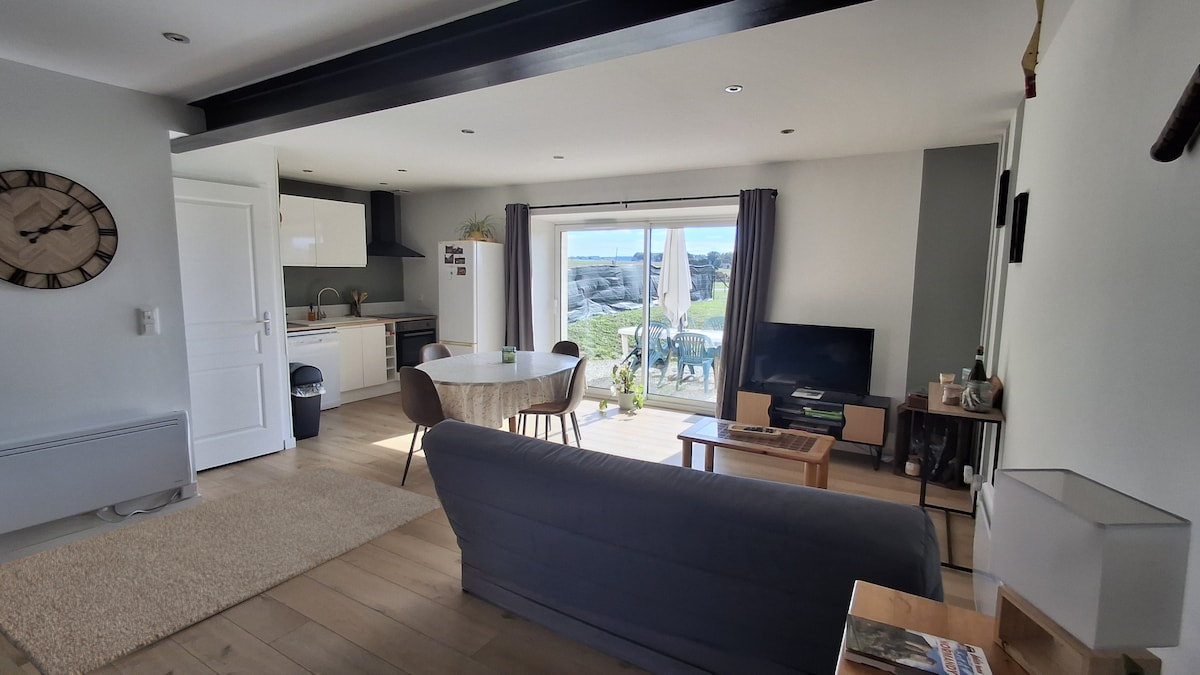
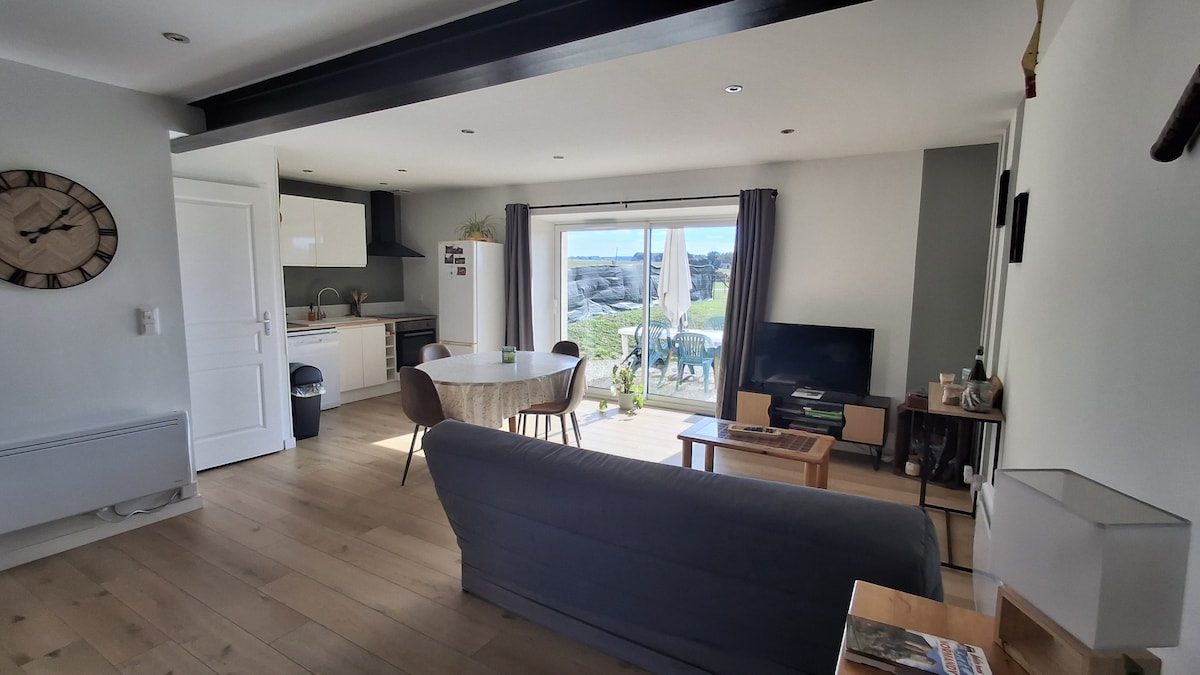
- rug [0,466,442,675]
